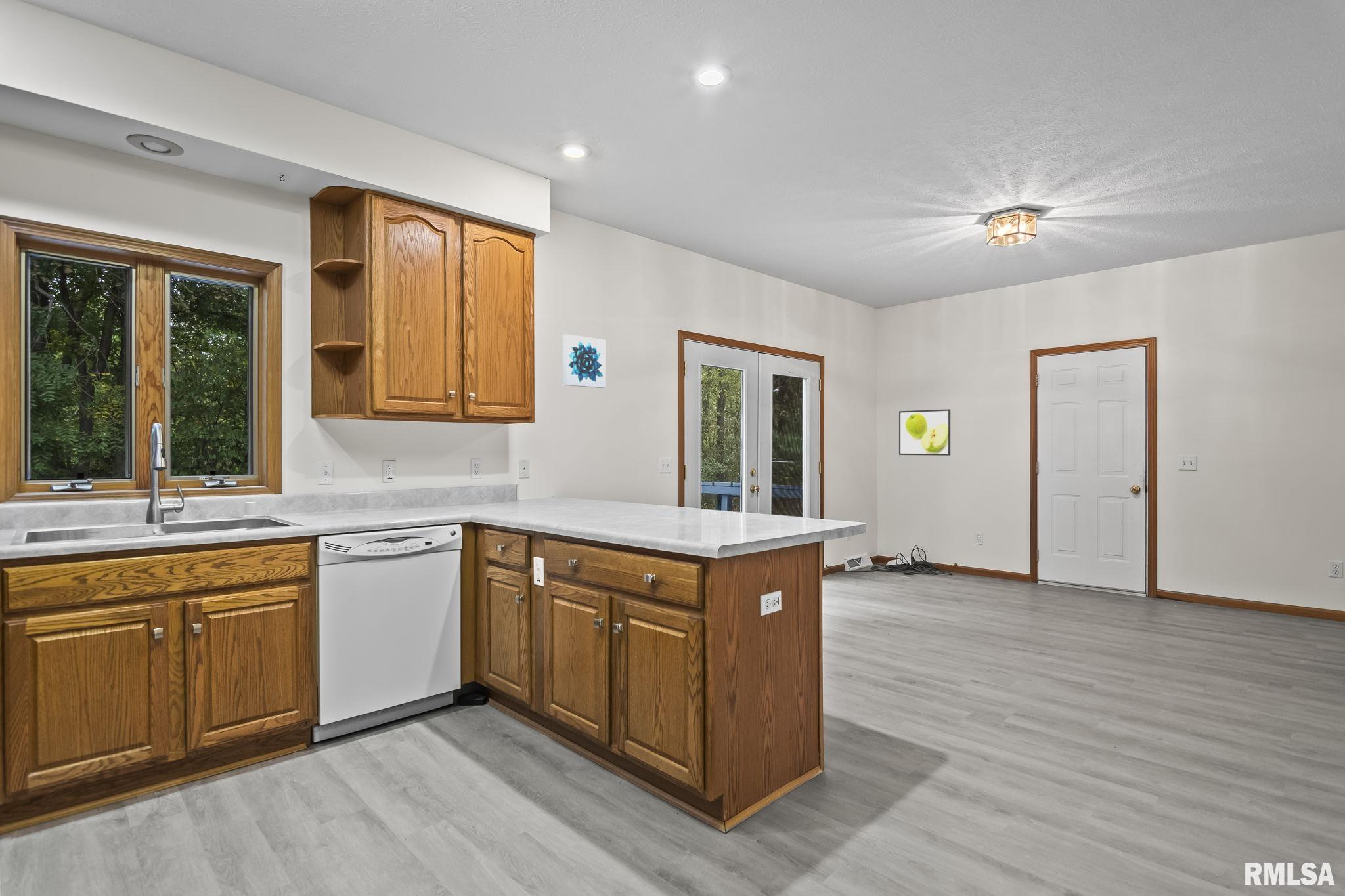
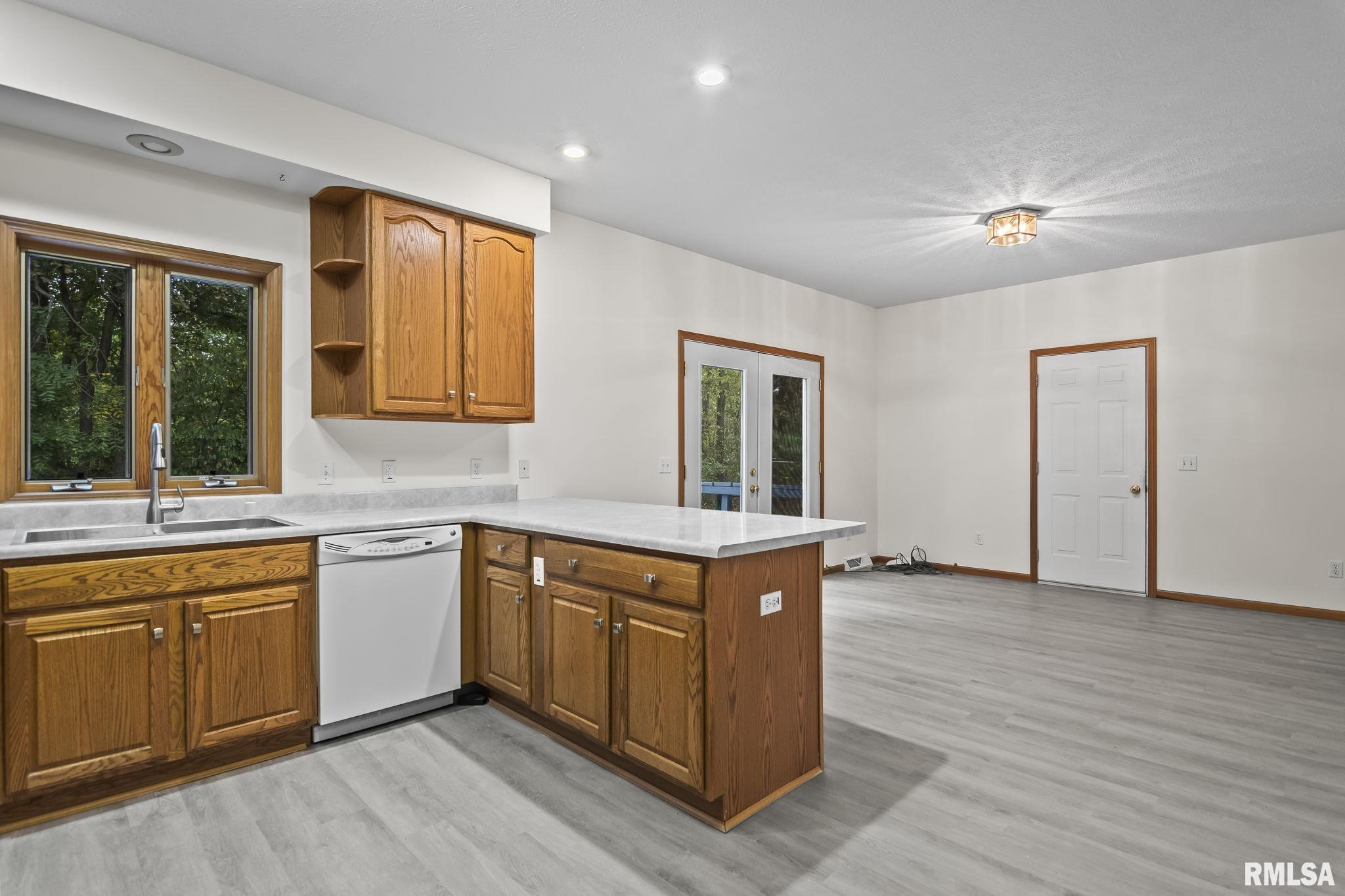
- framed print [898,408,951,456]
- wall art [562,334,606,389]
